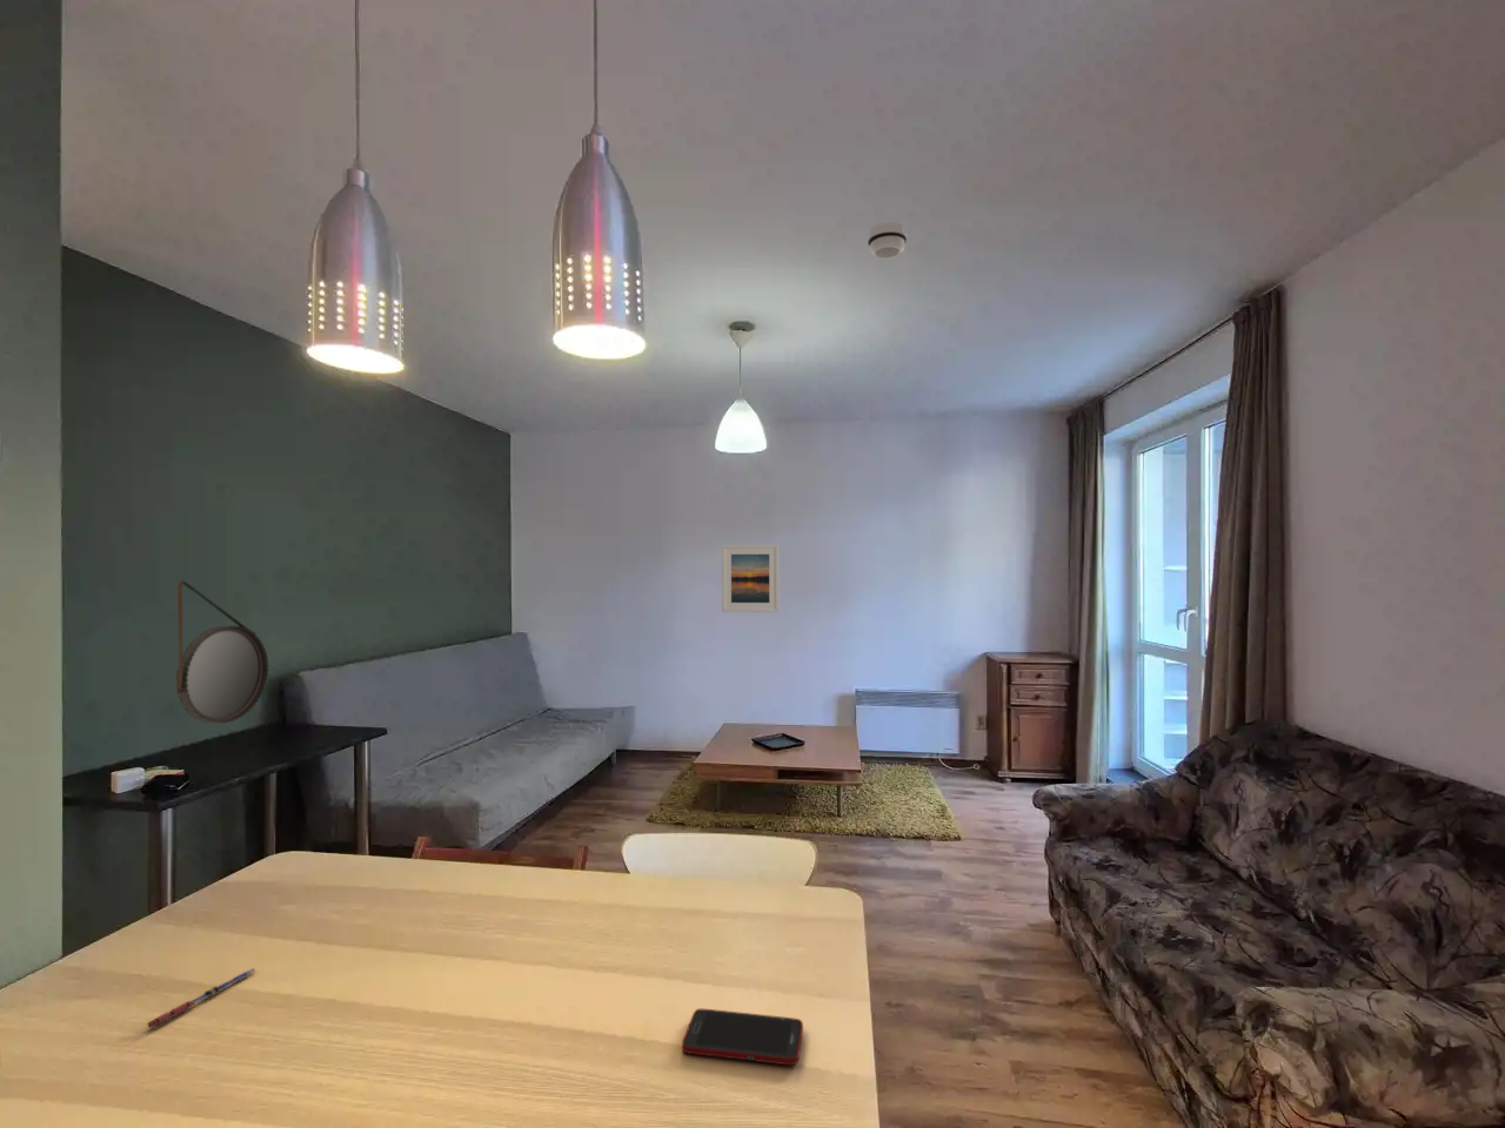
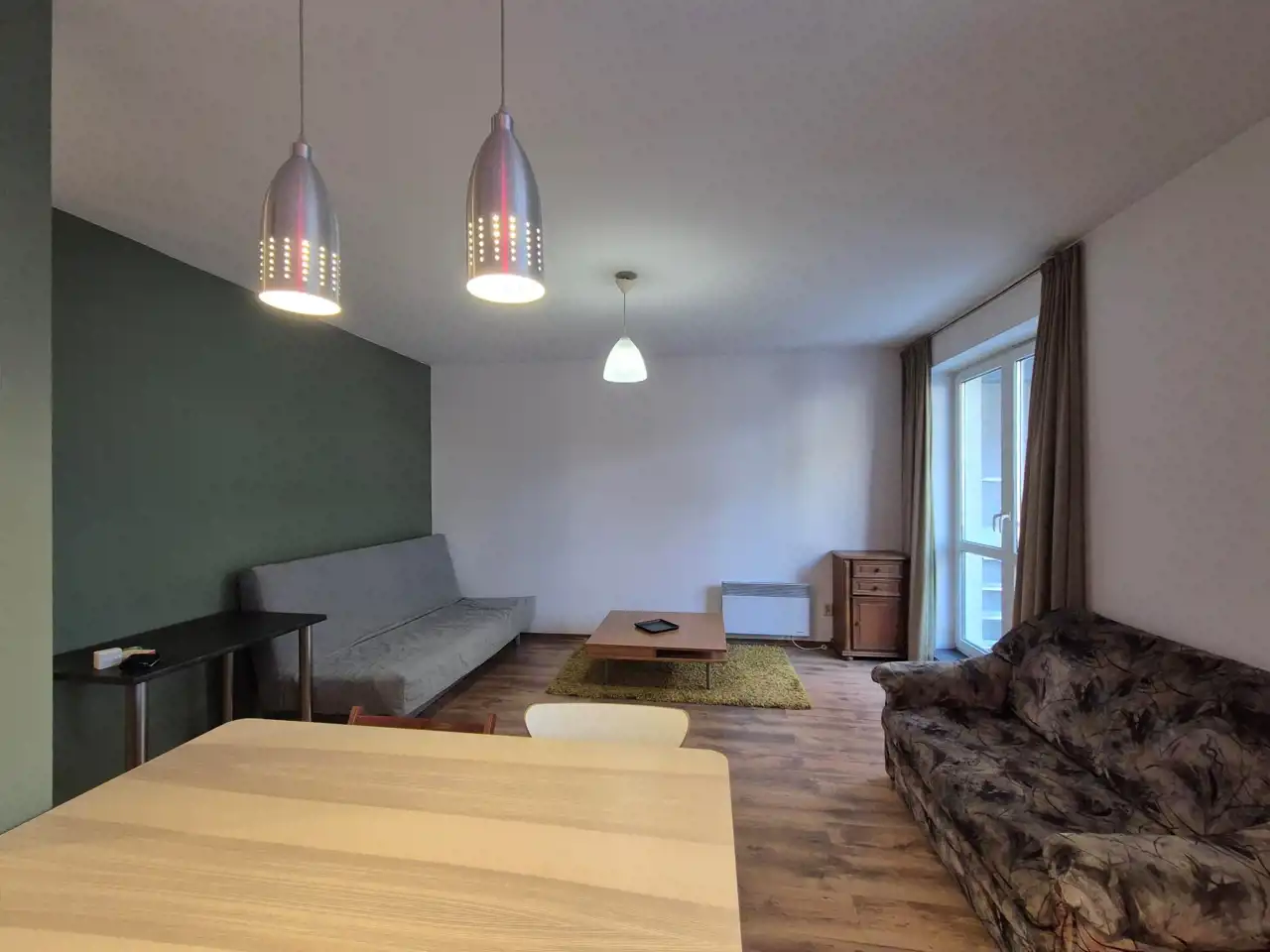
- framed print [721,544,781,614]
- pen [146,967,256,1030]
- cell phone [680,1008,805,1065]
- home mirror [175,581,269,725]
- smoke detector [866,220,908,259]
